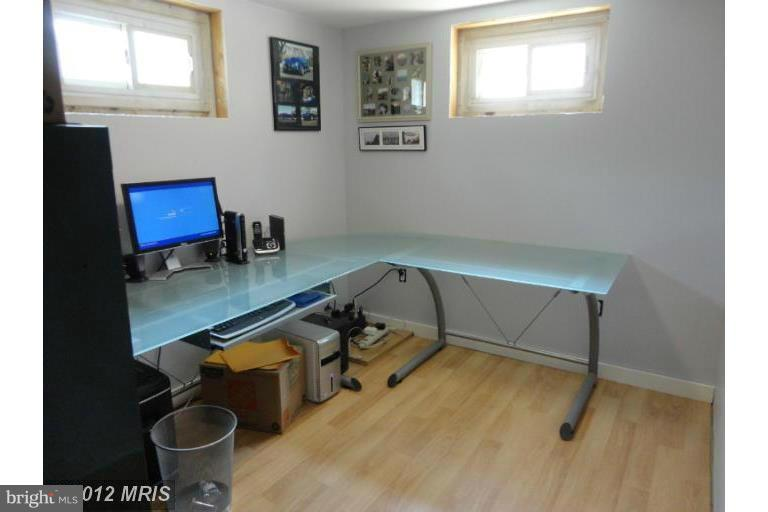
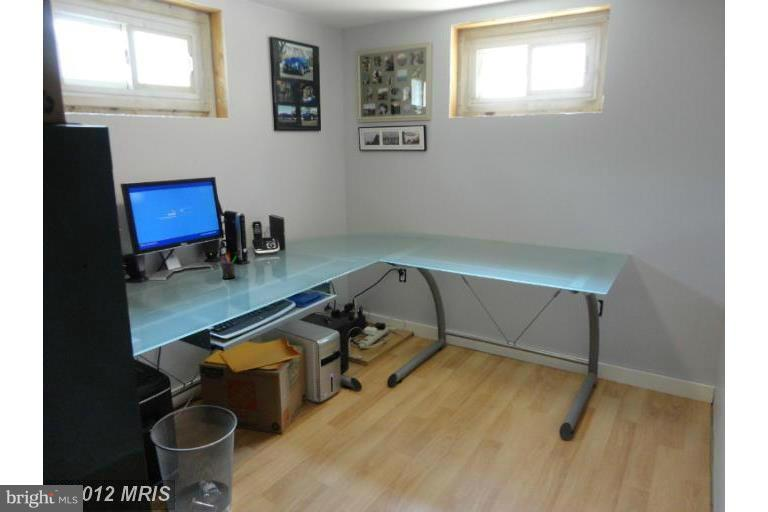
+ pen holder [220,252,238,280]
